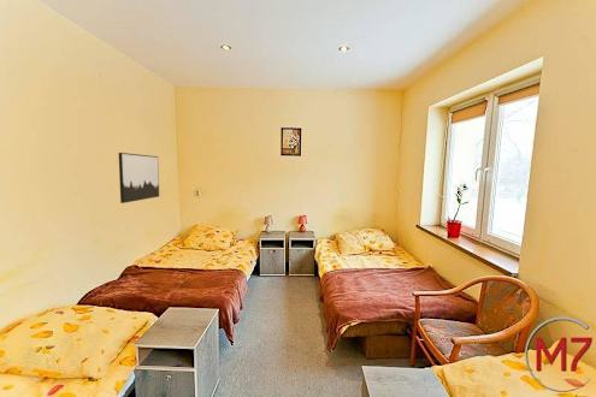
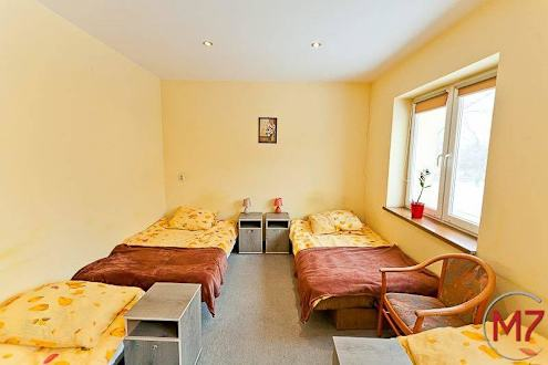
- wall art [118,152,160,205]
